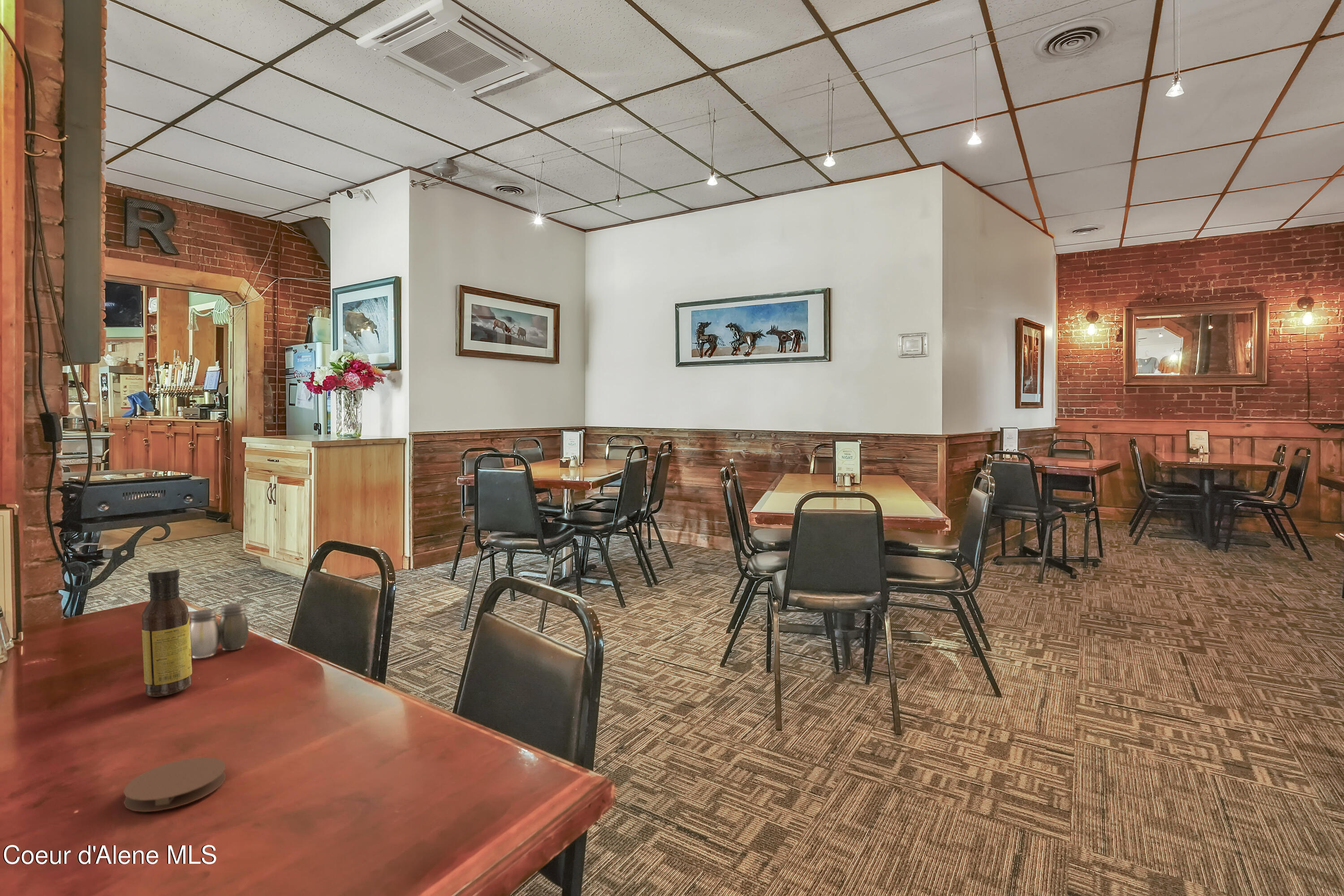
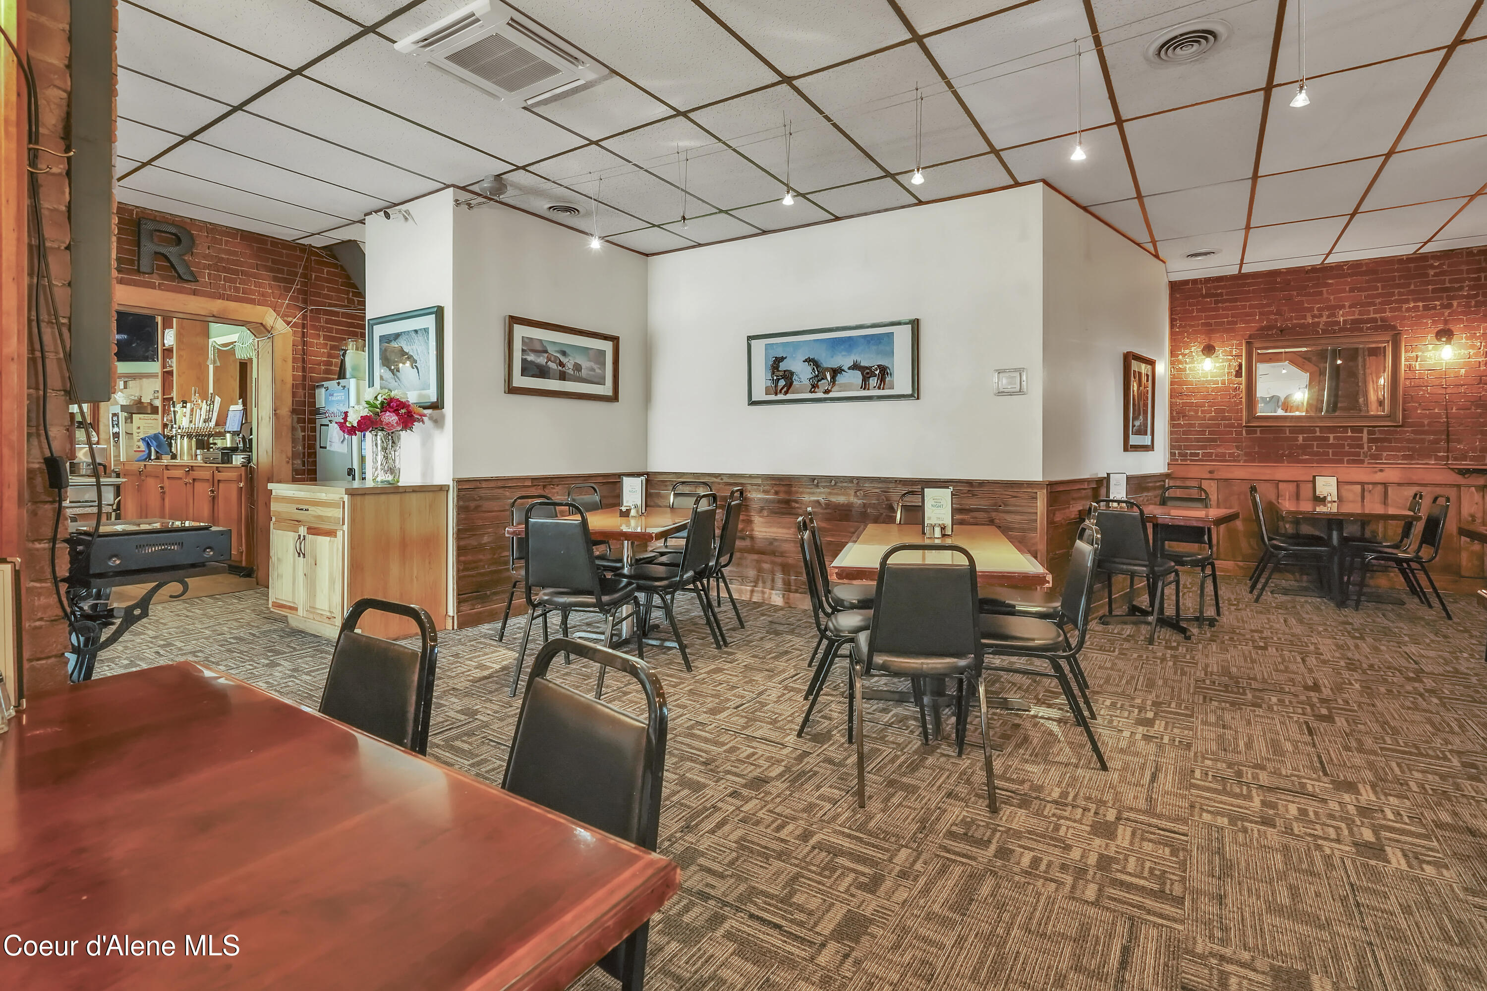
- salt and pepper shaker [190,603,249,659]
- coaster [123,757,226,812]
- sauce bottle [142,567,193,697]
